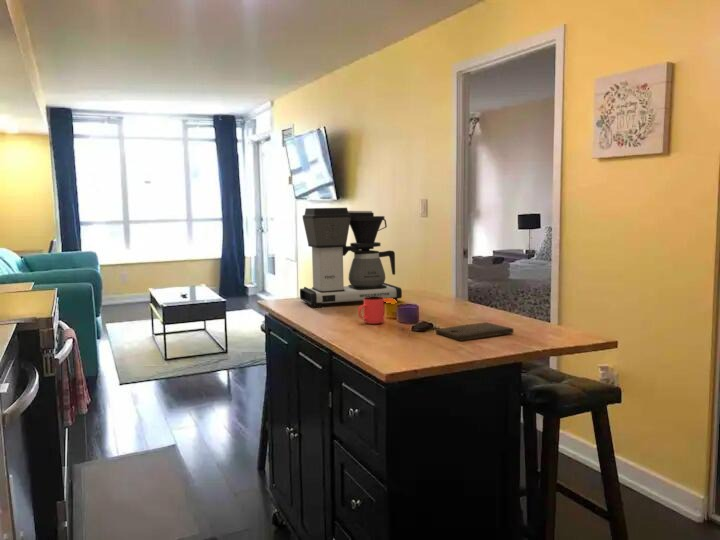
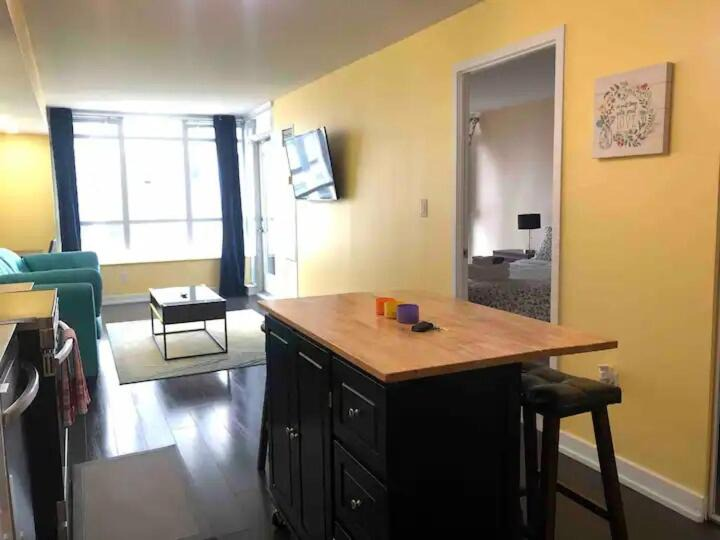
- cup [357,296,385,325]
- cutting board [435,321,514,342]
- coffee maker [299,207,403,309]
